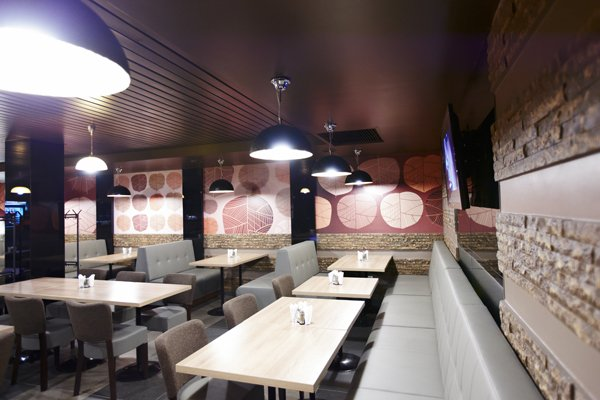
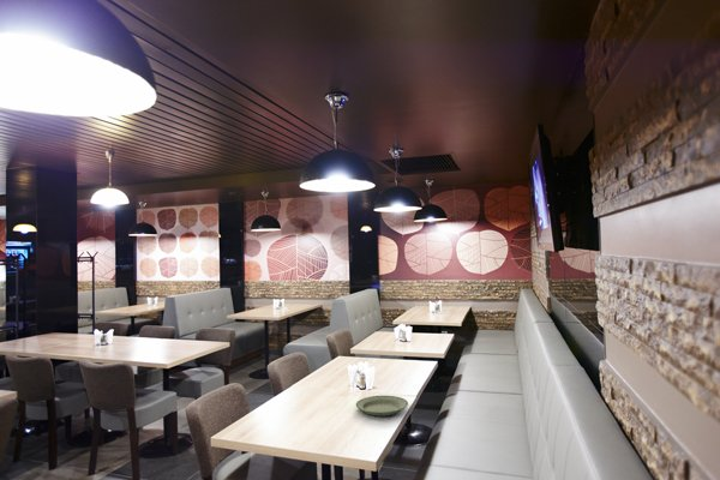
+ plate [355,395,409,418]
